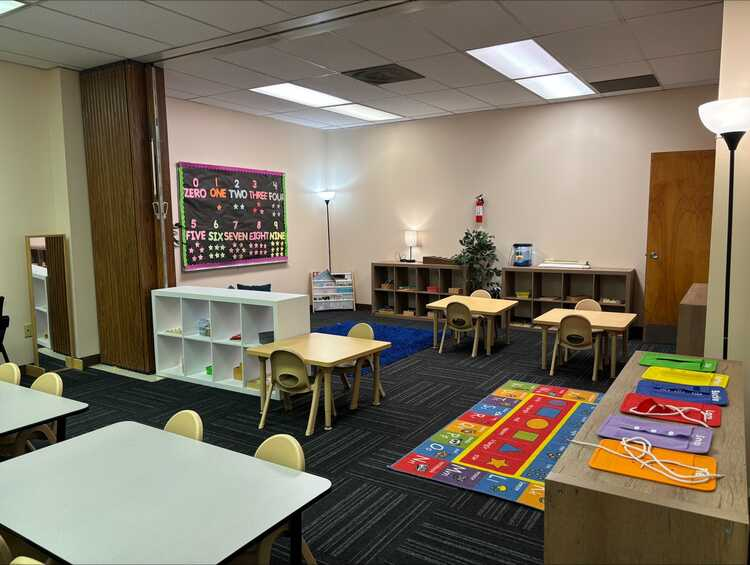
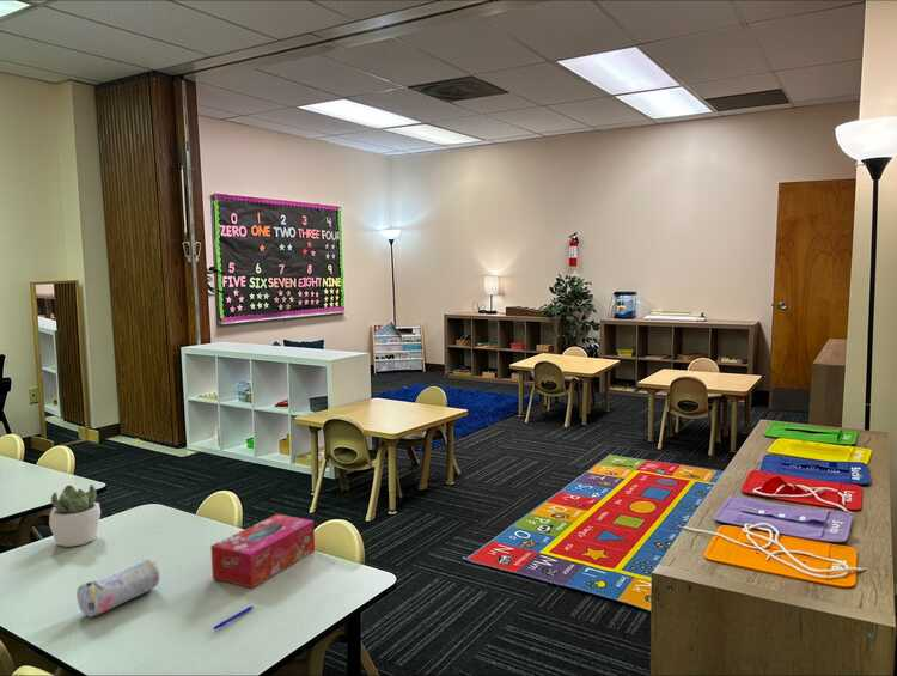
+ succulent plant [48,483,102,548]
+ pen [213,605,254,631]
+ pencil case [75,558,160,617]
+ tissue box [209,513,316,589]
